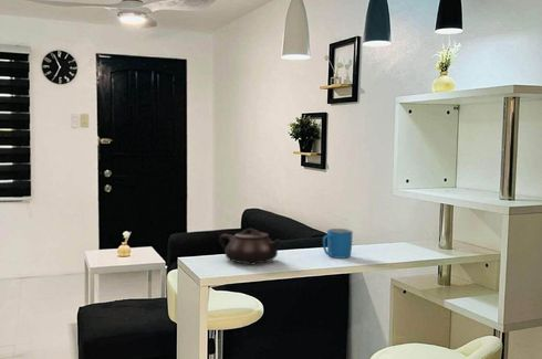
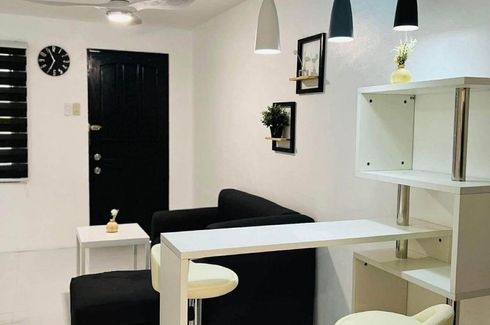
- teapot [218,228,283,266]
- mug [322,228,353,260]
